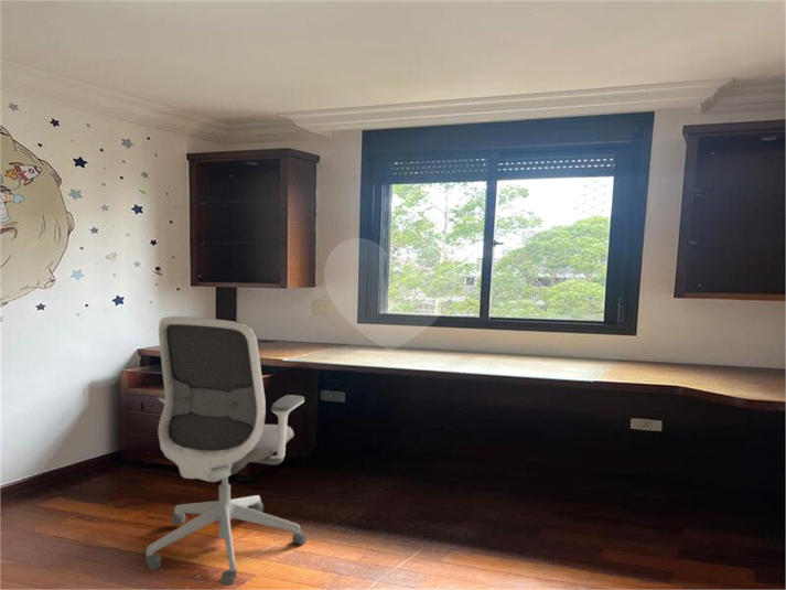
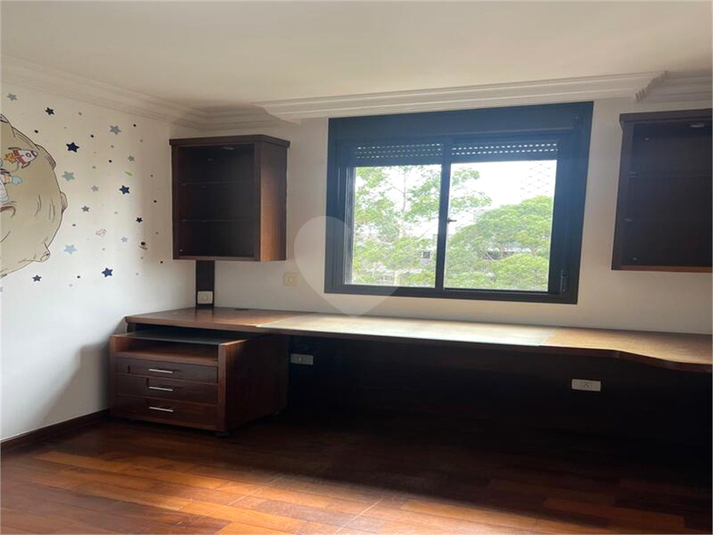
- office chair [144,315,308,587]
